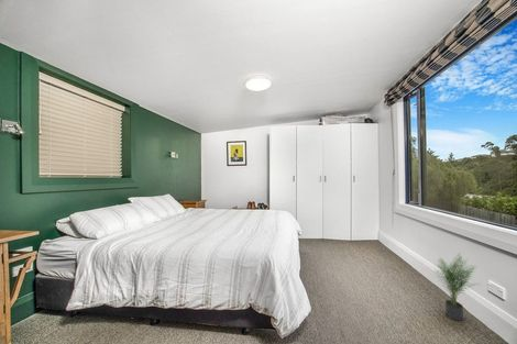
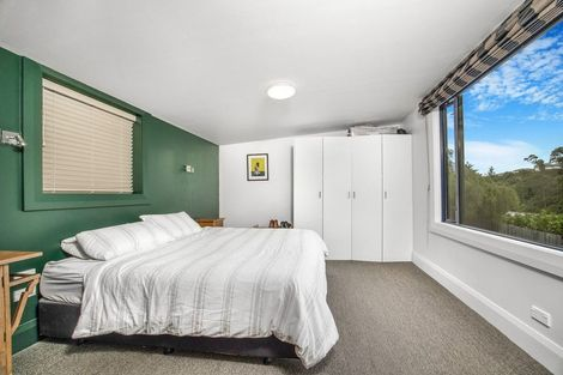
- potted plant [432,252,482,322]
